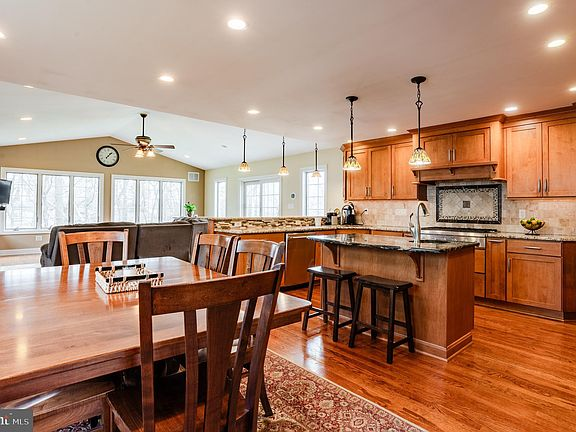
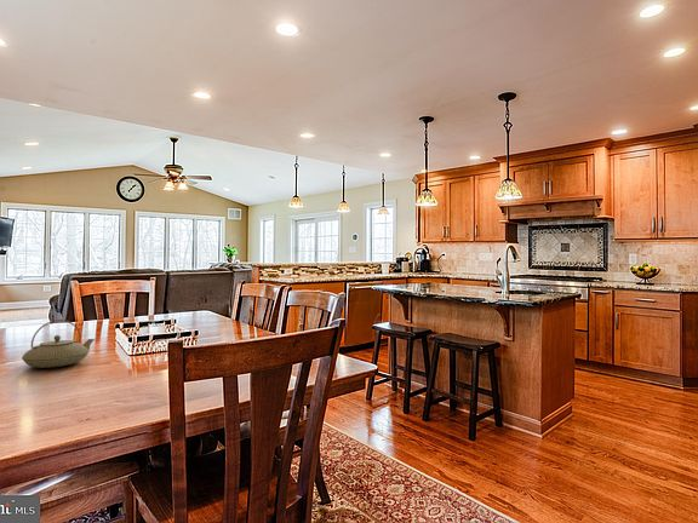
+ teapot [21,318,96,369]
